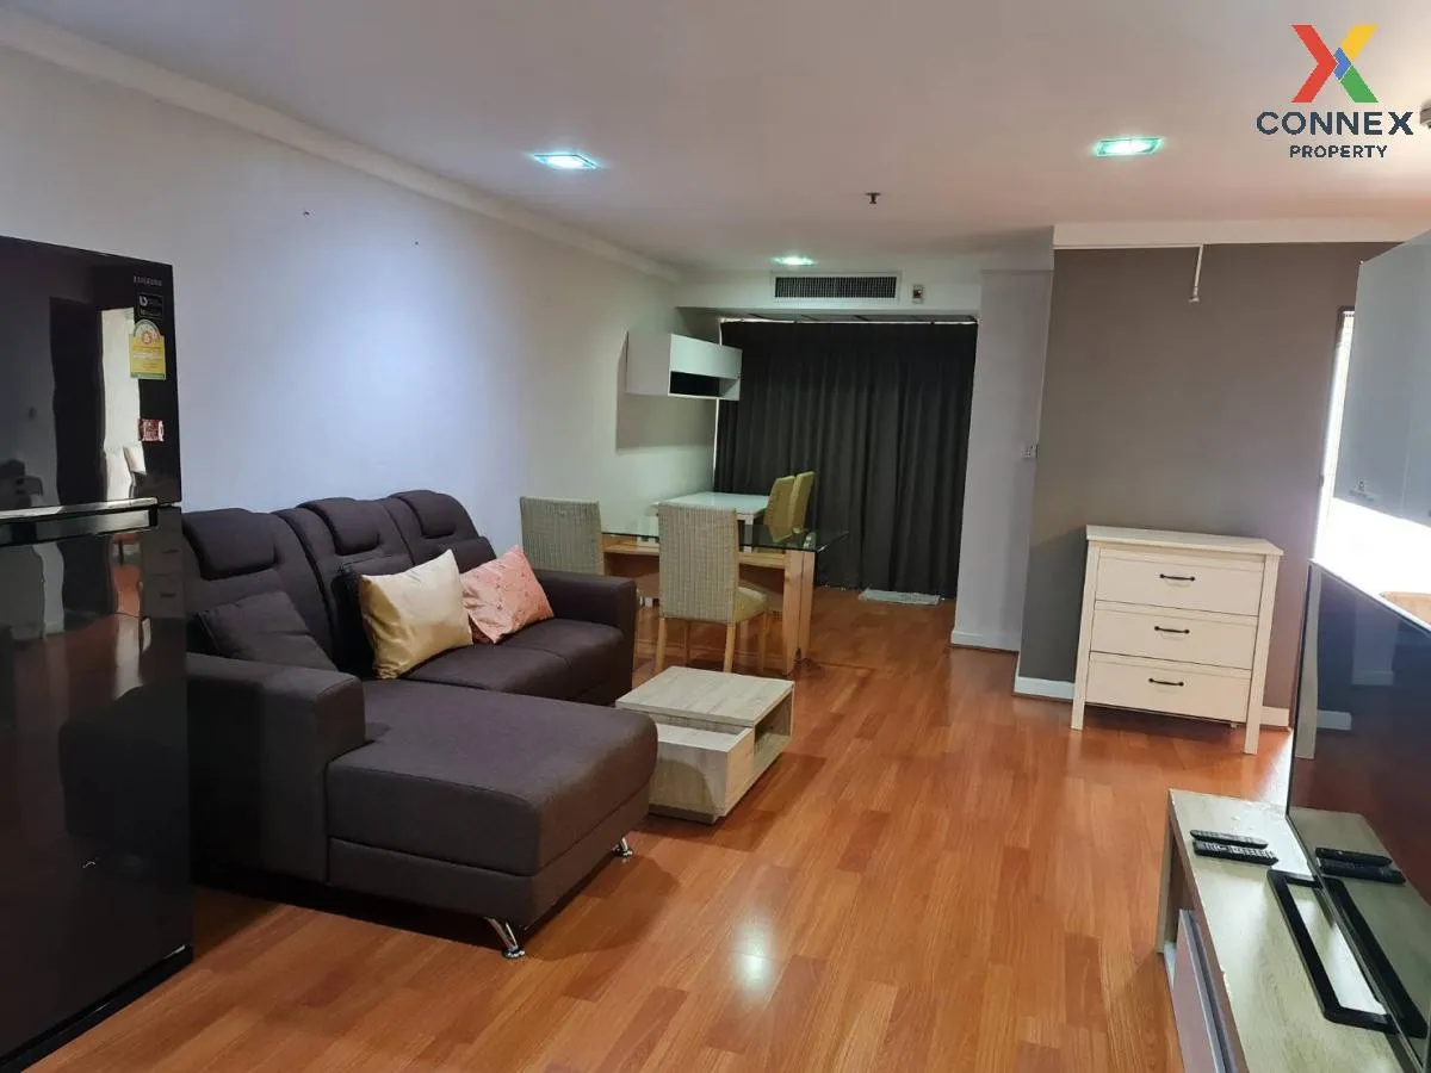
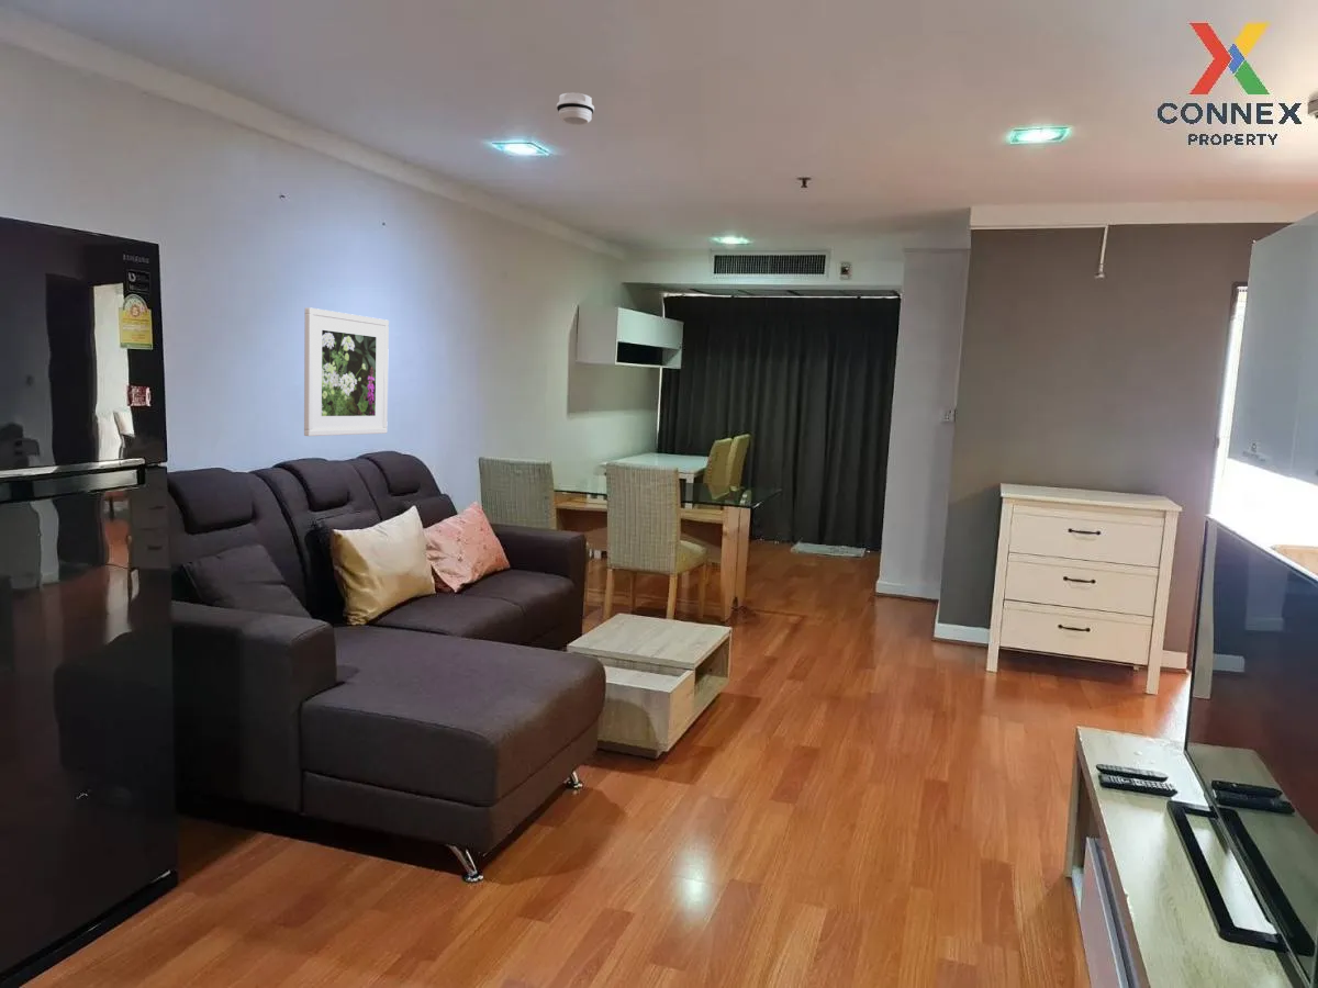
+ smoke detector [556,92,595,126]
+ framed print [303,306,390,437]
